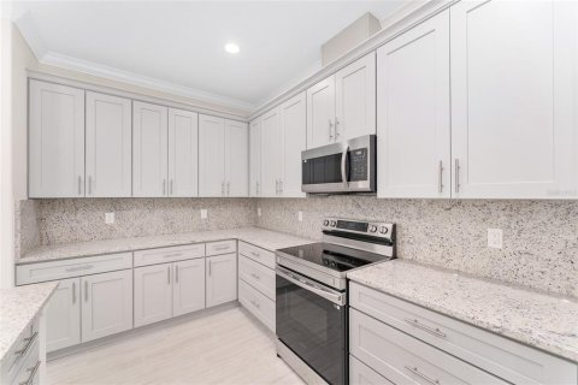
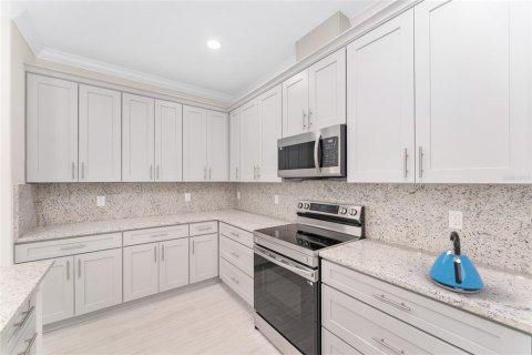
+ kettle [428,230,485,295]
